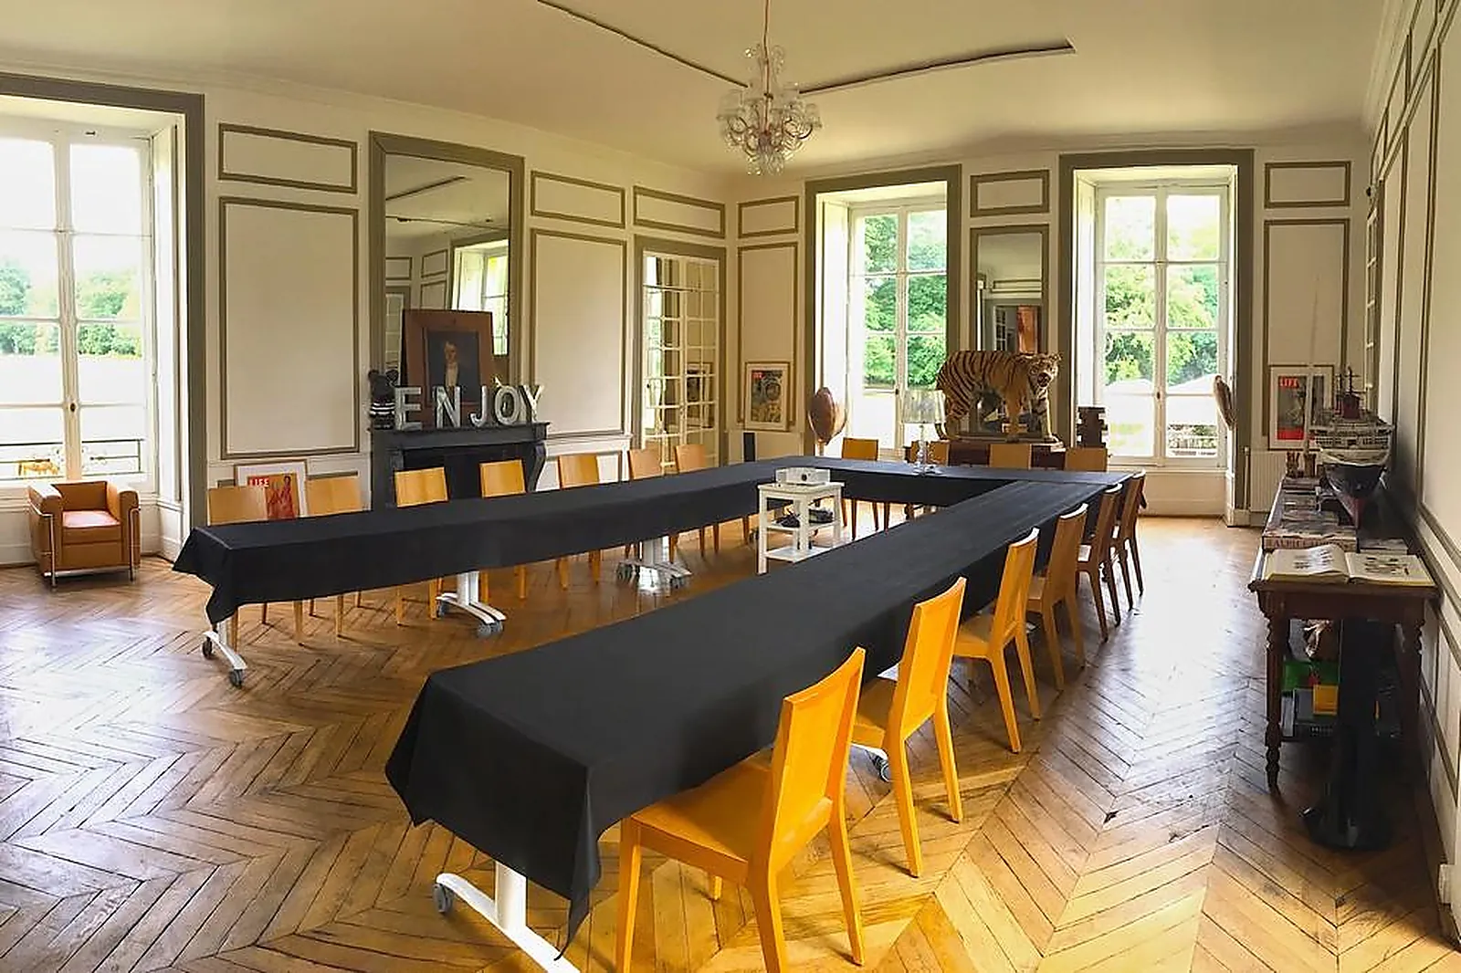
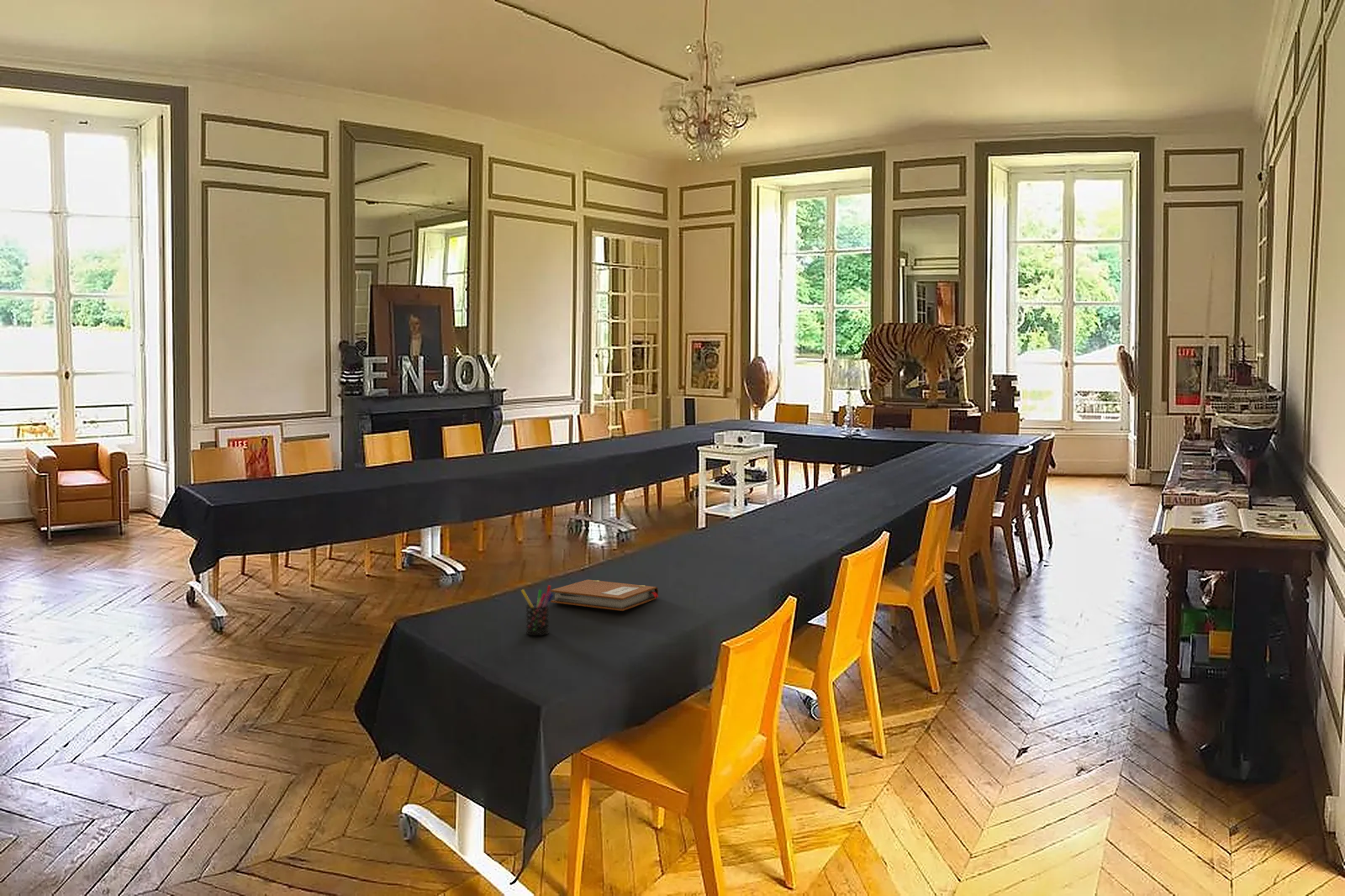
+ pen holder [520,584,554,636]
+ notebook [550,579,659,612]
